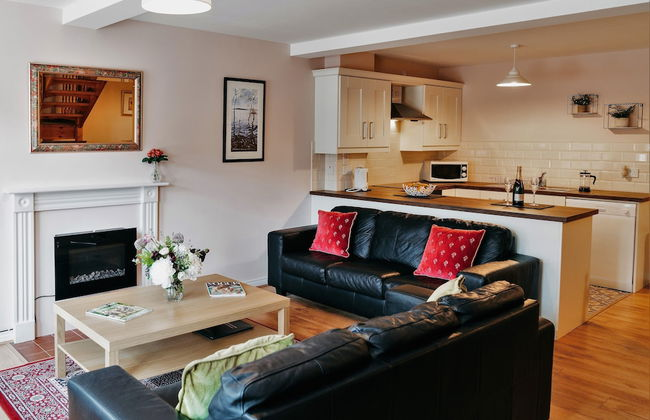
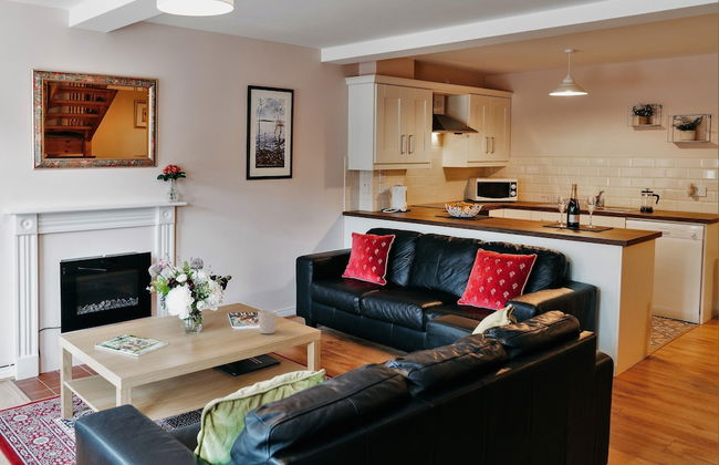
+ dixie cup [257,309,278,334]
